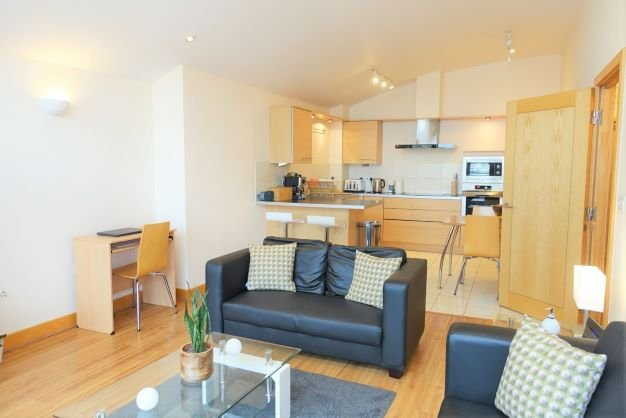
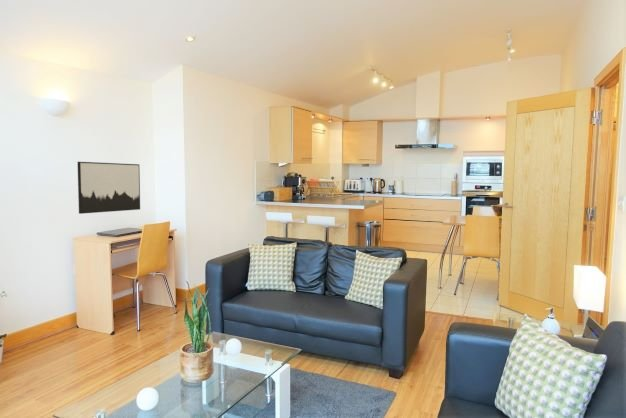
+ wall art [77,161,141,215]
